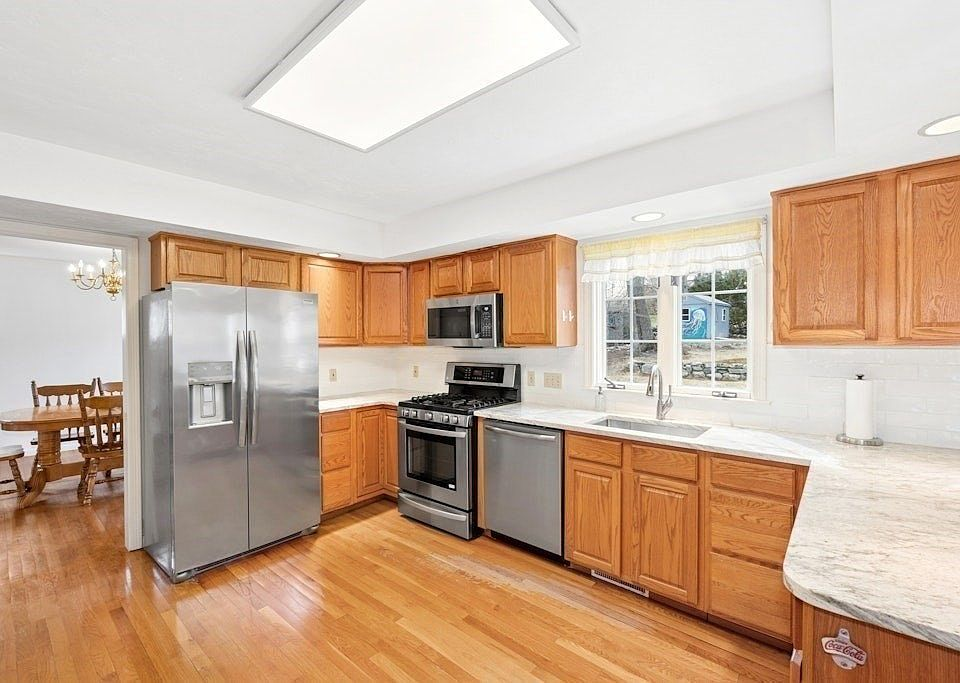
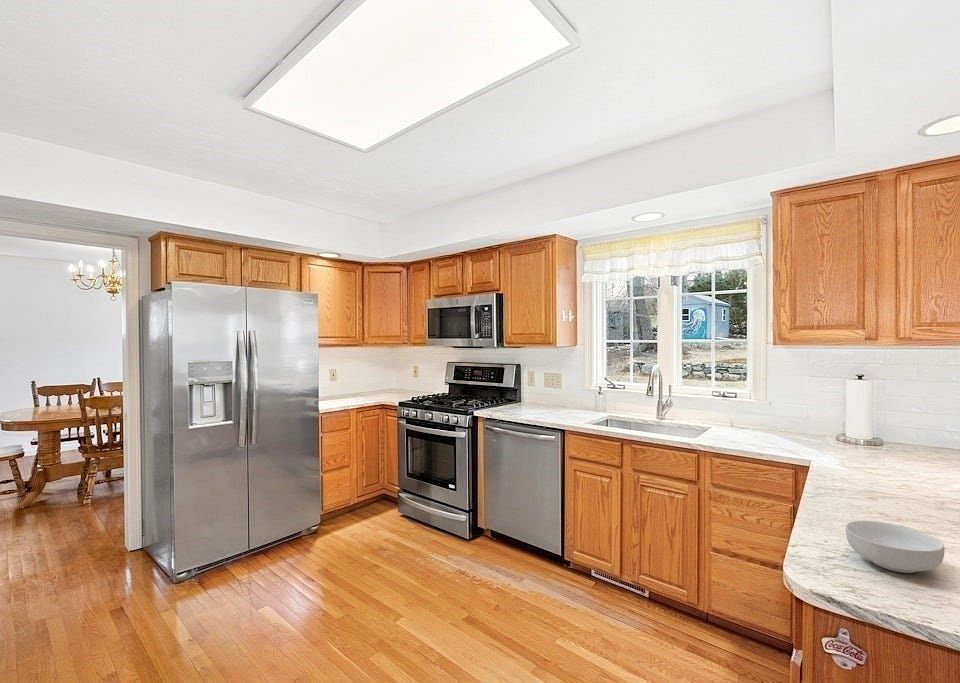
+ cereal bowl [845,520,945,574]
